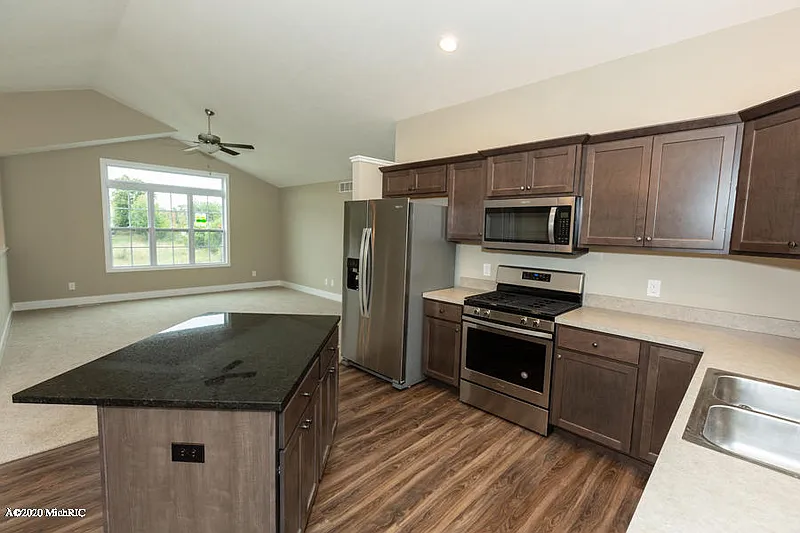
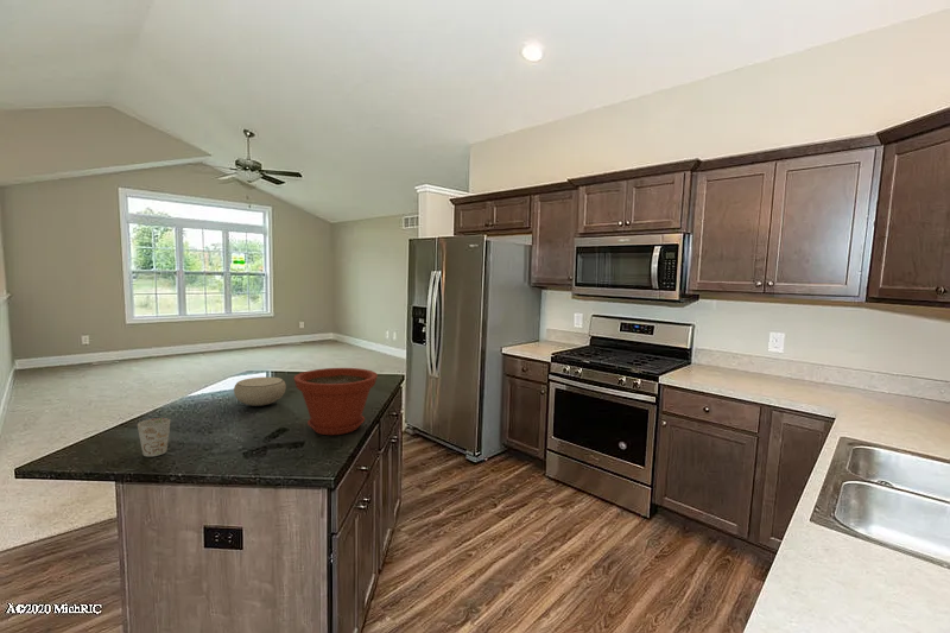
+ mug [137,417,171,457]
+ bowl [233,376,287,407]
+ plant pot [293,367,379,436]
